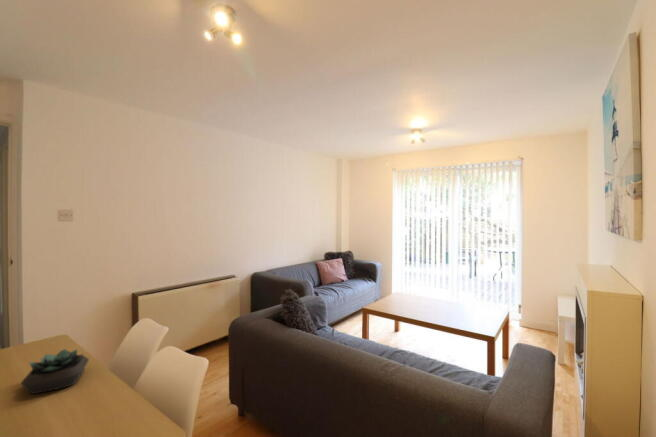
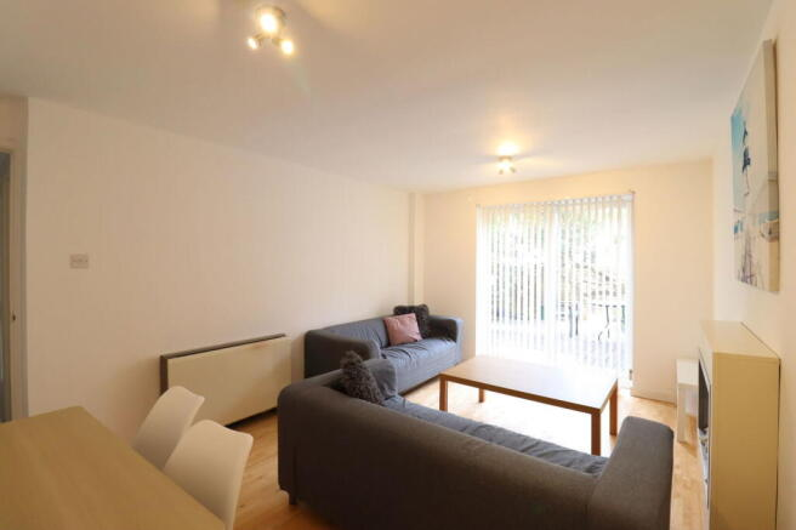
- succulent plant [20,348,90,395]
